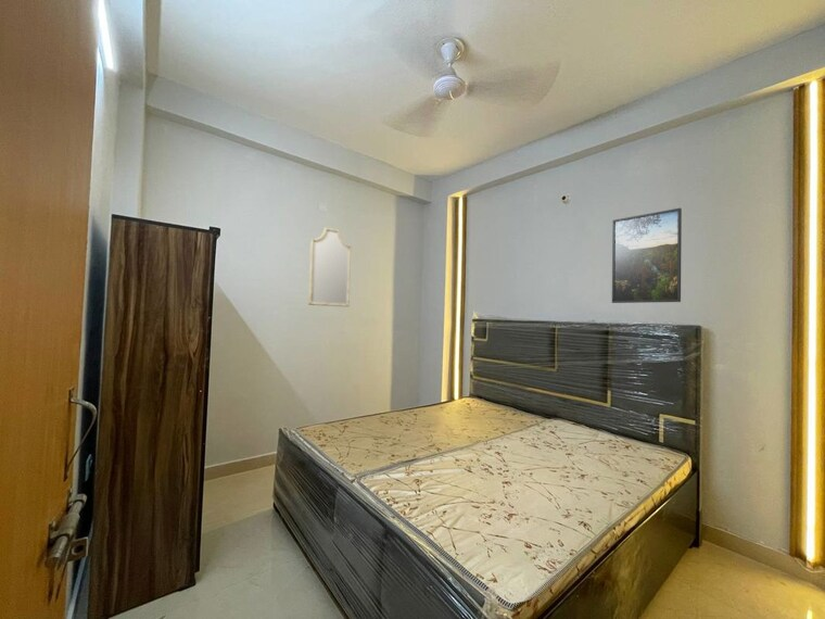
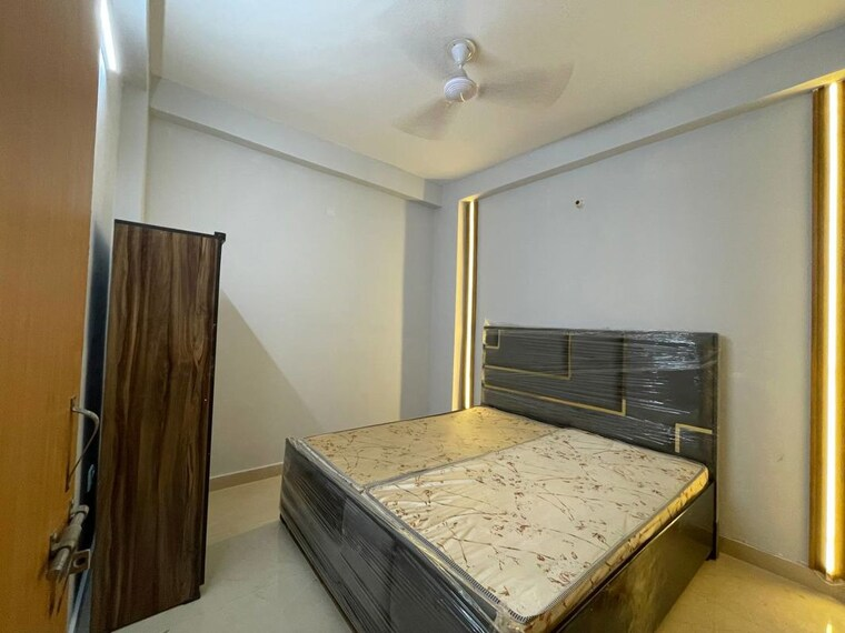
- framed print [611,207,683,304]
- home mirror [307,226,352,307]
